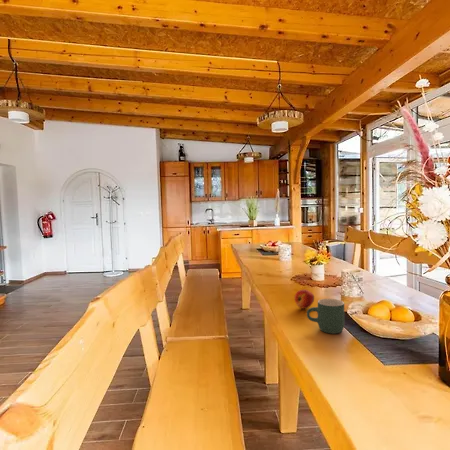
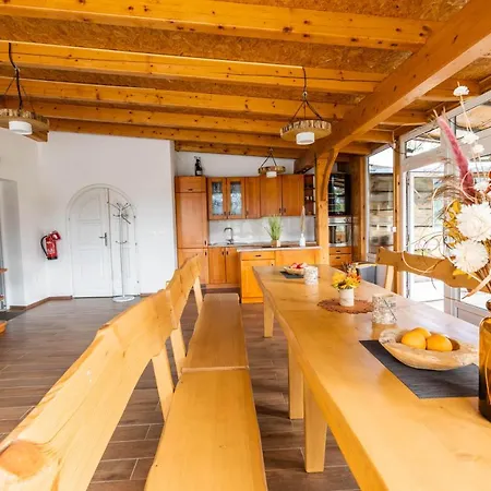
- apple [293,289,315,310]
- mug [306,298,345,335]
